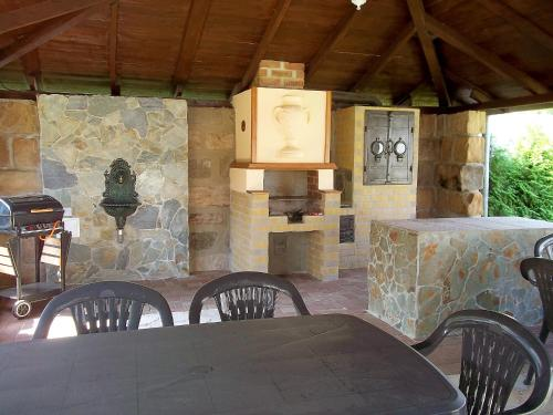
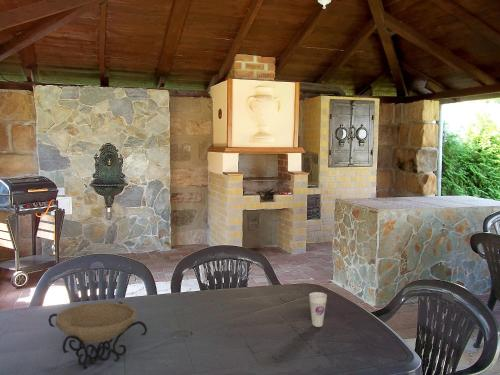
+ decorative bowl [47,301,148,371]
+ cup [308,291,328,328]
